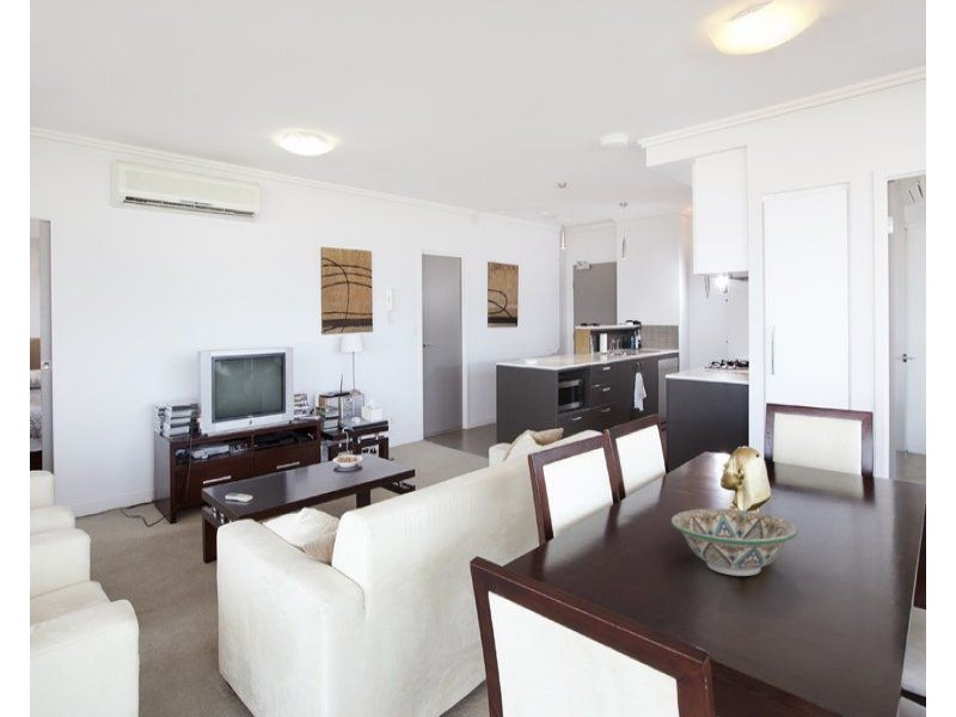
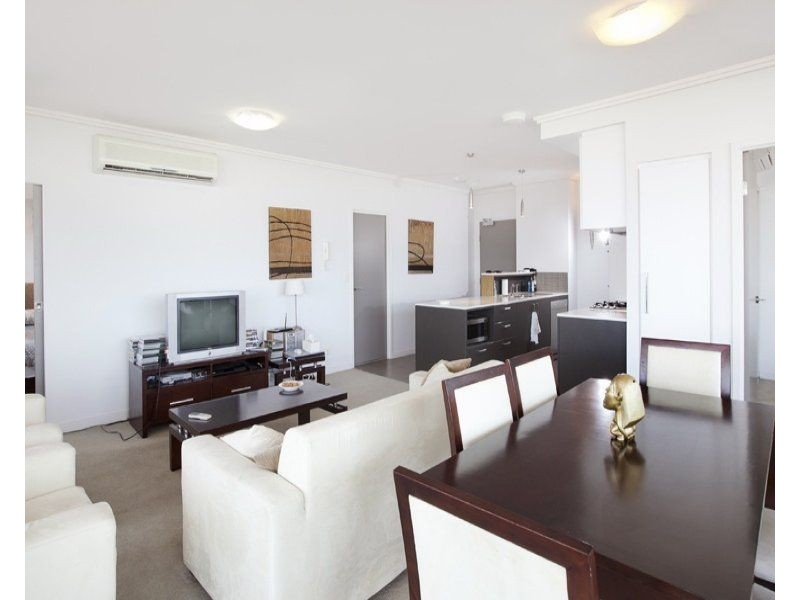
- decorative bowl [670,508,799,577]
